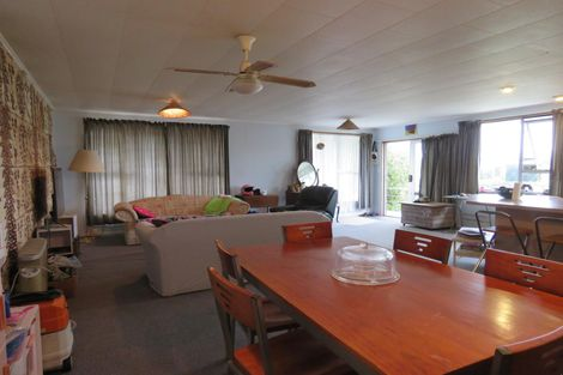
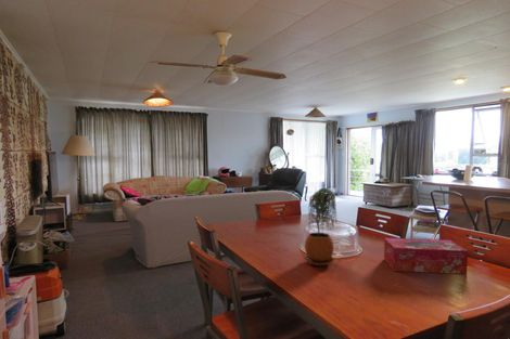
+ tissue box [383,237,469,275]
+ potted plant [303,187,339,266]
